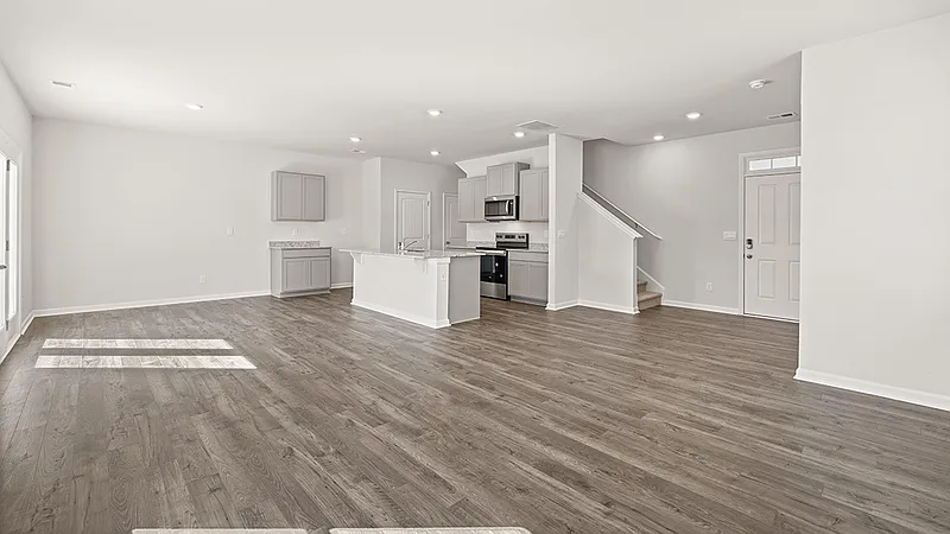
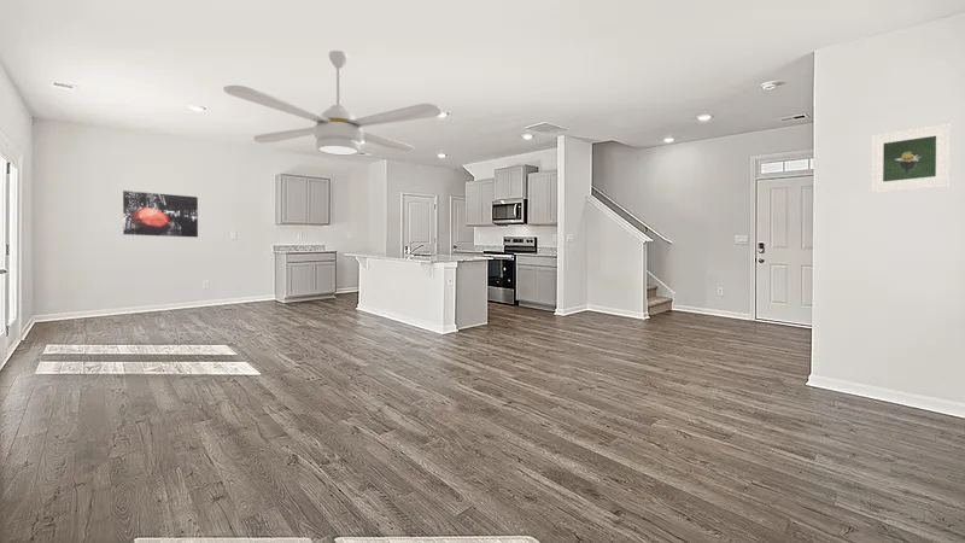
+ wall art [122,189,199,238]
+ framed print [870,122,952,193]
+ ceiling fan [222,49,443,157]
